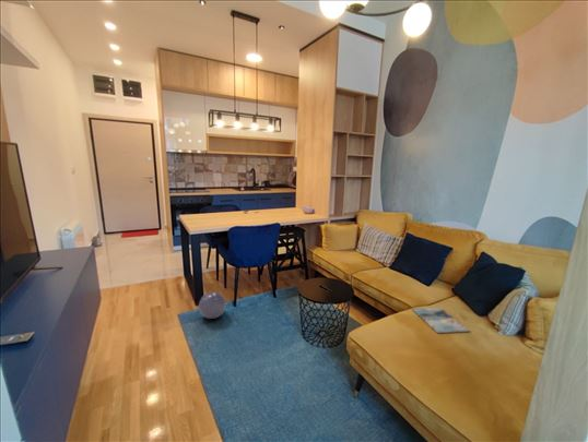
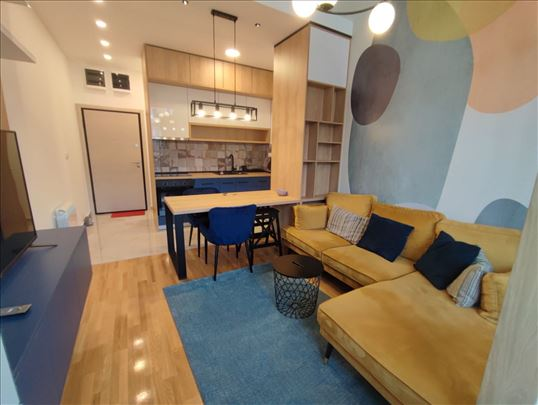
- ball [198,291,226,320]
- magazine [411,307,470,334]
